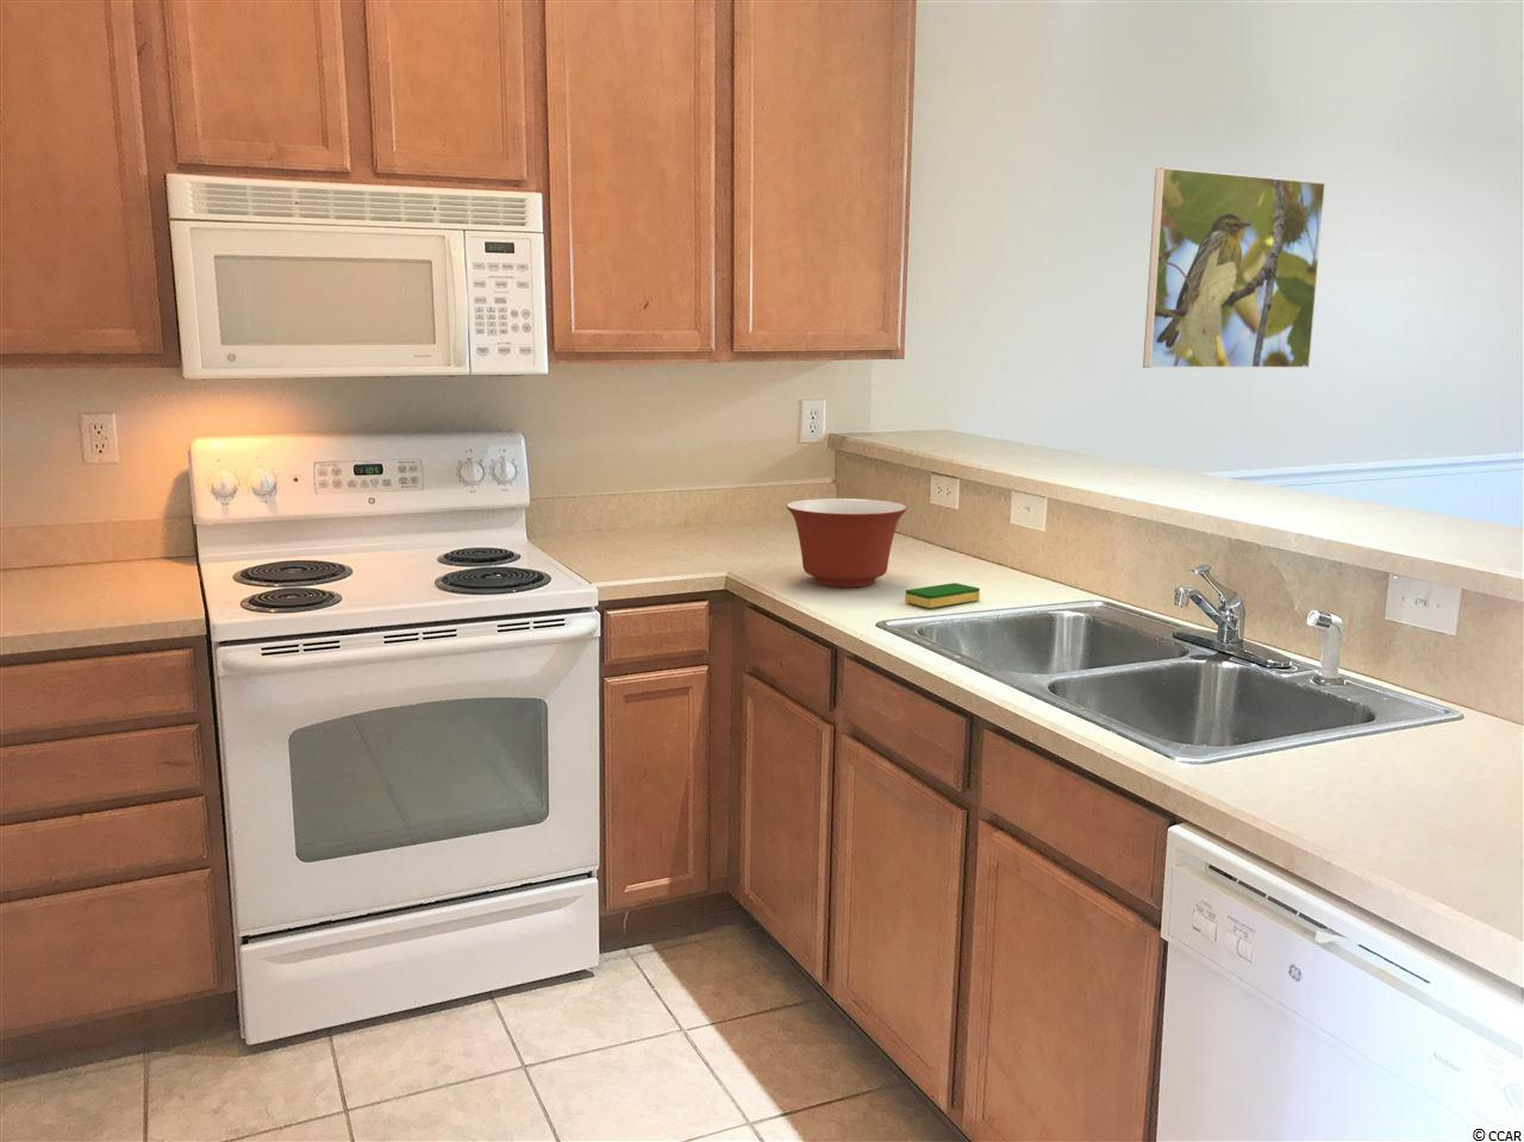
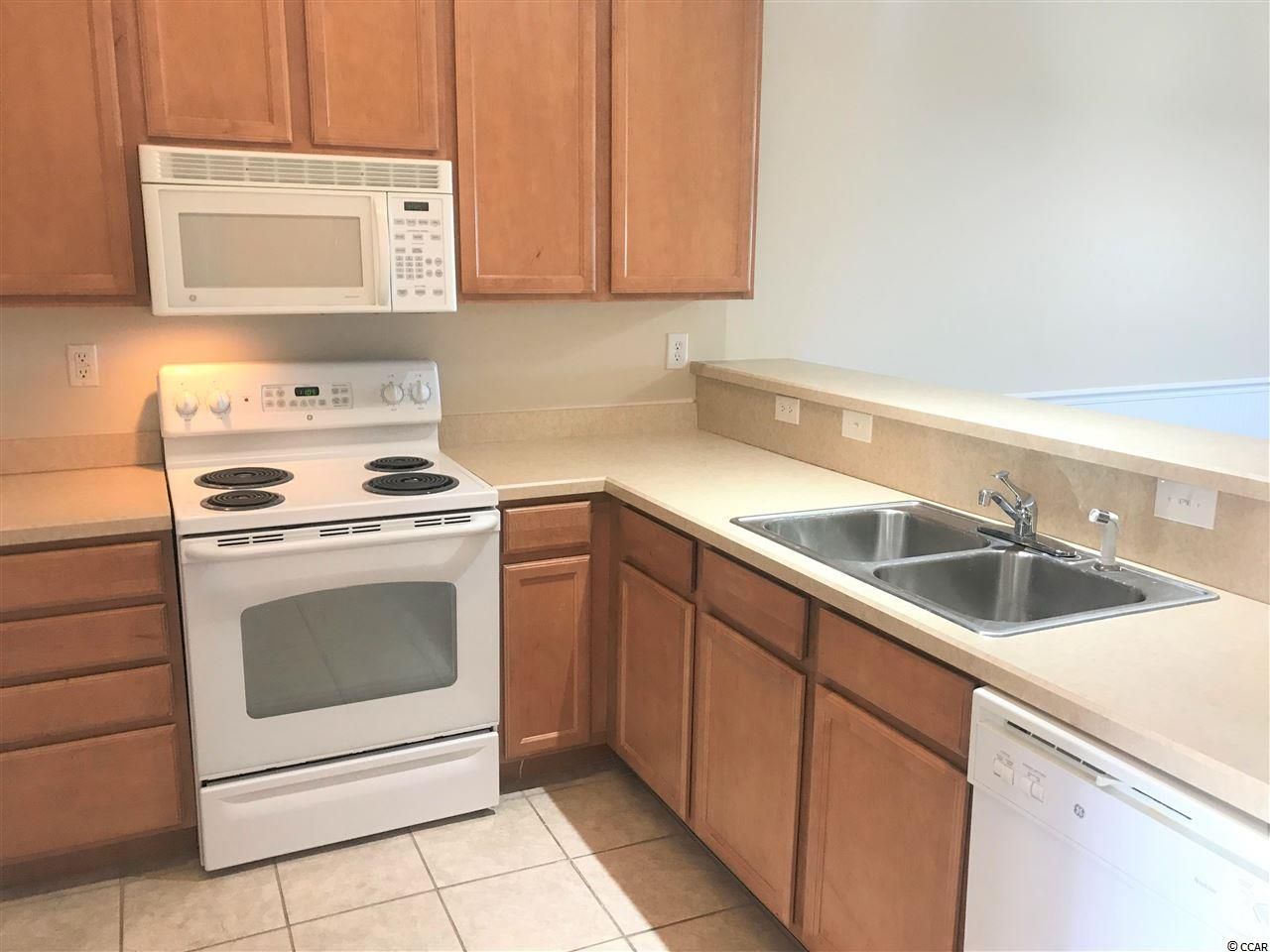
- mixing bowl [785,498,908,588]
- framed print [1142,167,1326,368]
- dish sponge [904,582,982,609]
